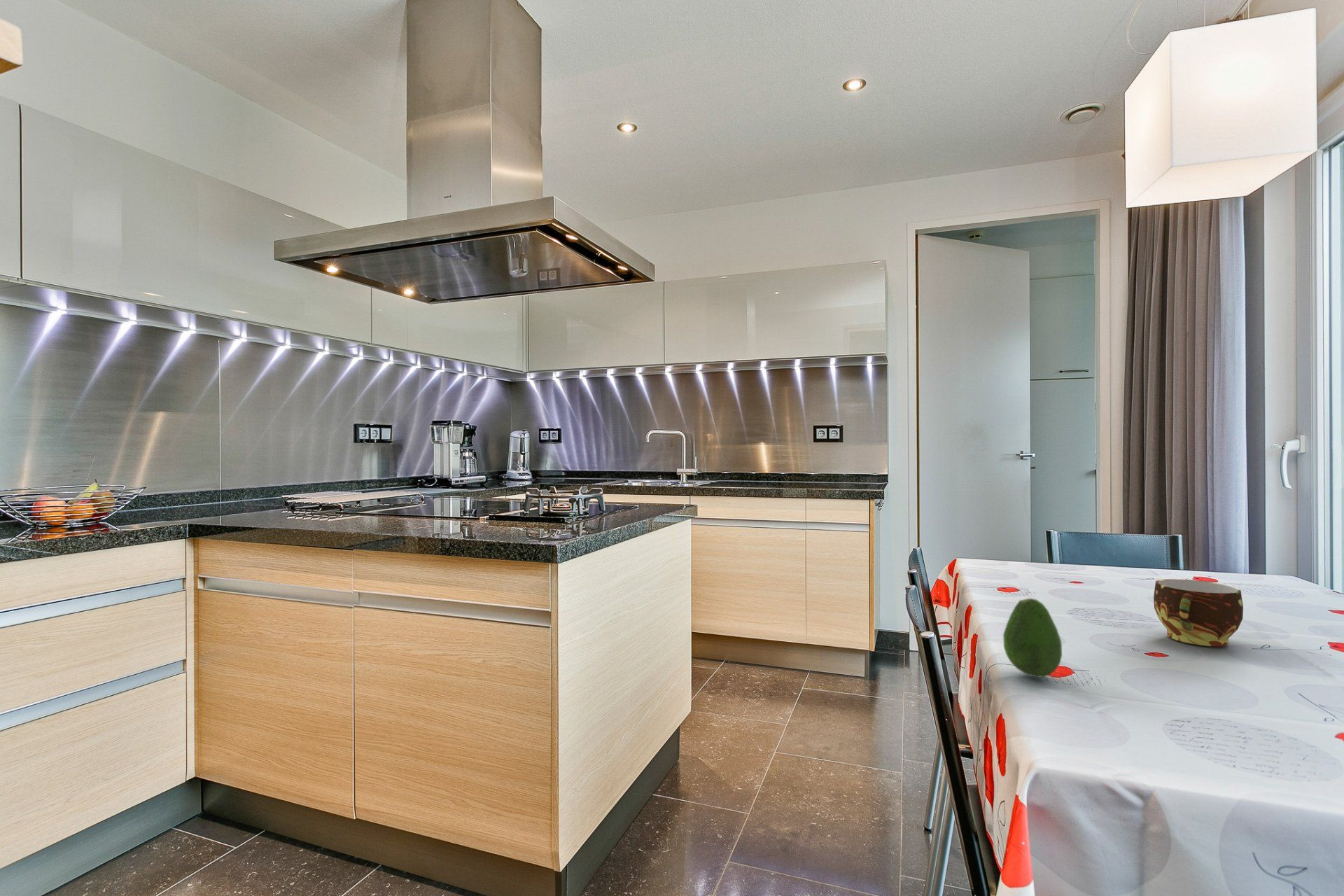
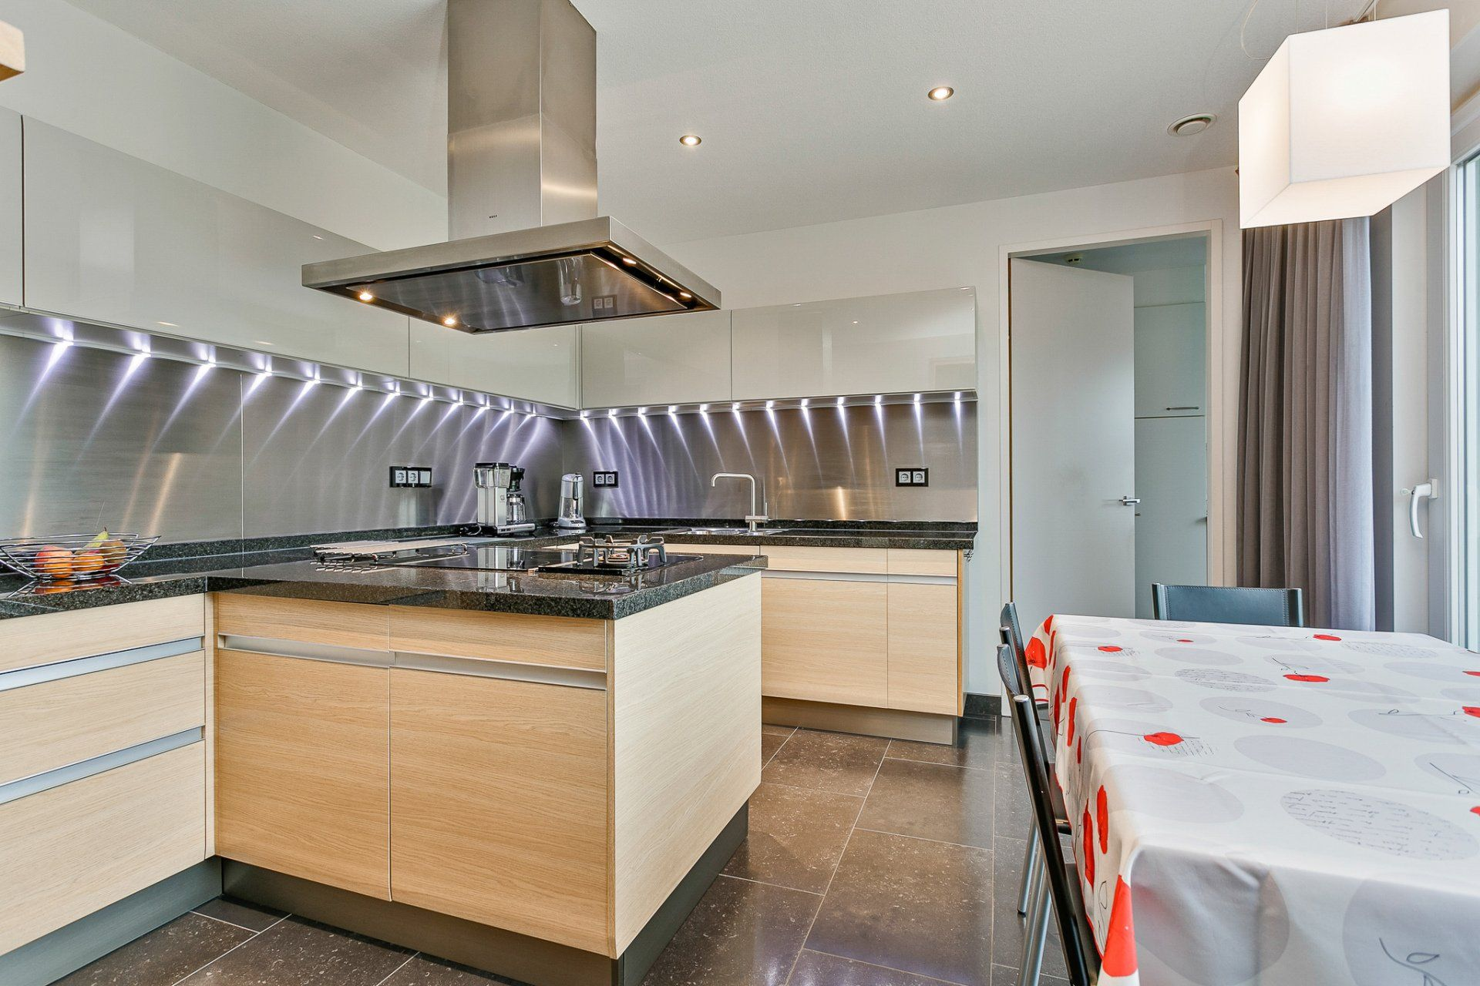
- cup [1153,578,1244,647]
- fruit [1002,598,1063,678]
